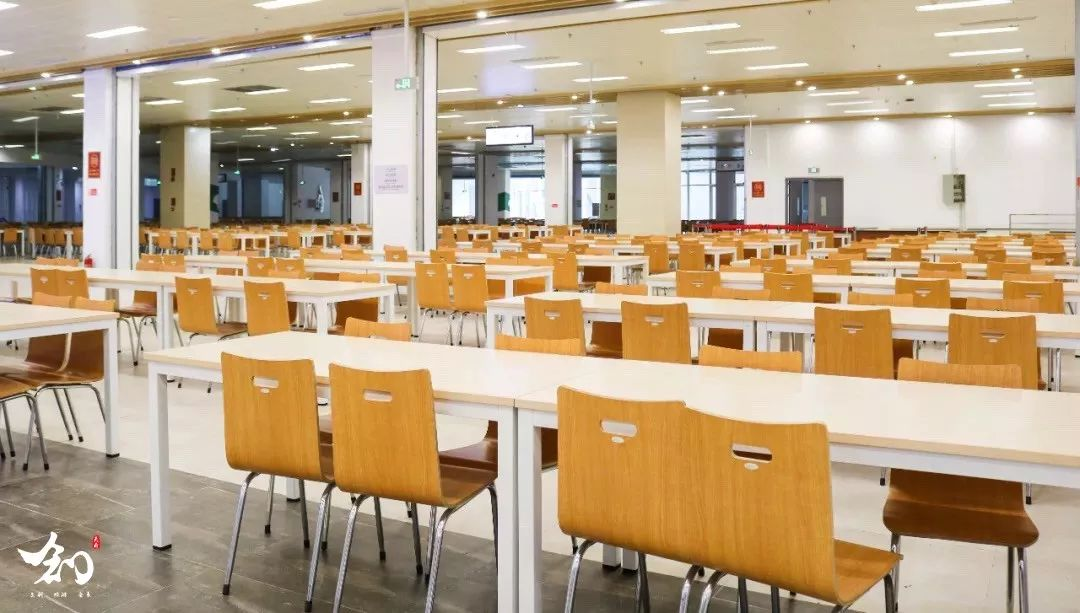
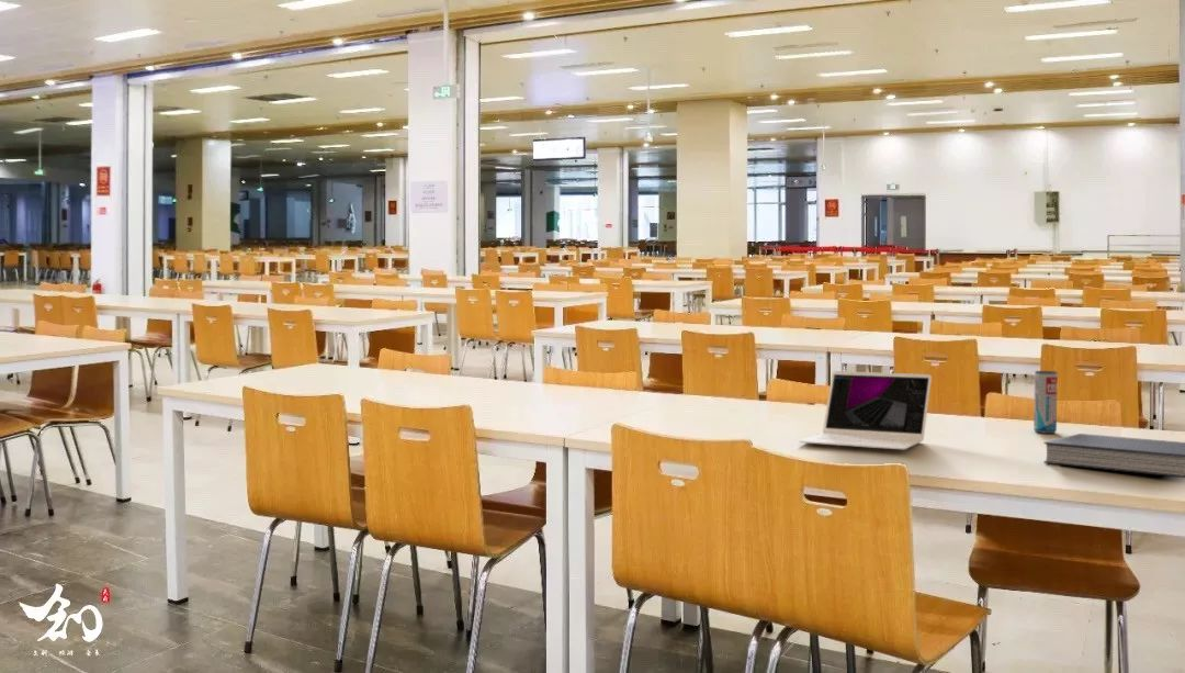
+ beverage can [1032,370,1059,434]
+ laptop [798,370,933,451]
+ book [1042,433,1185,479]
